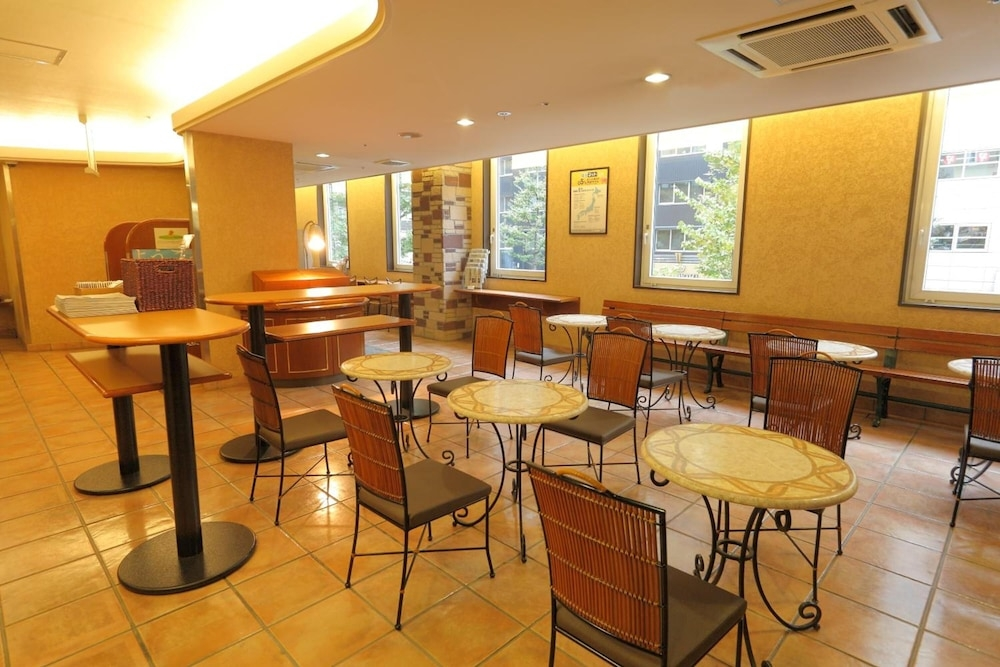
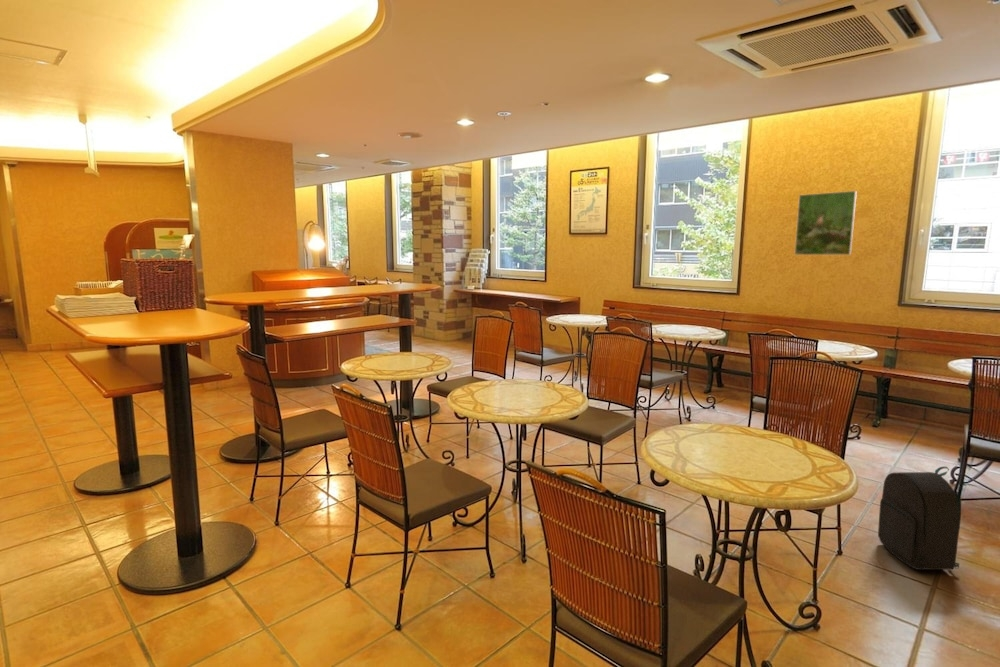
+ backpack [877,466,962,571]
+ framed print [794,190,858,256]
